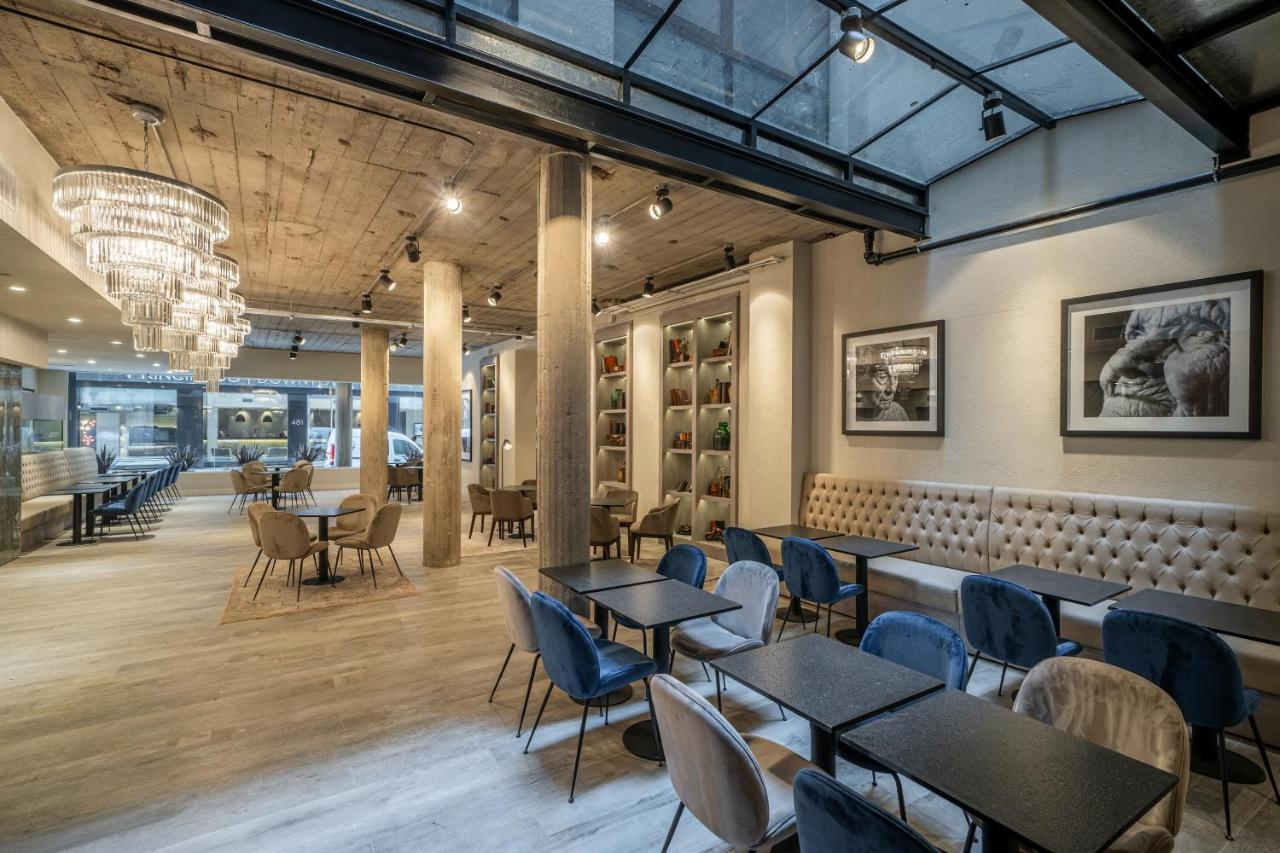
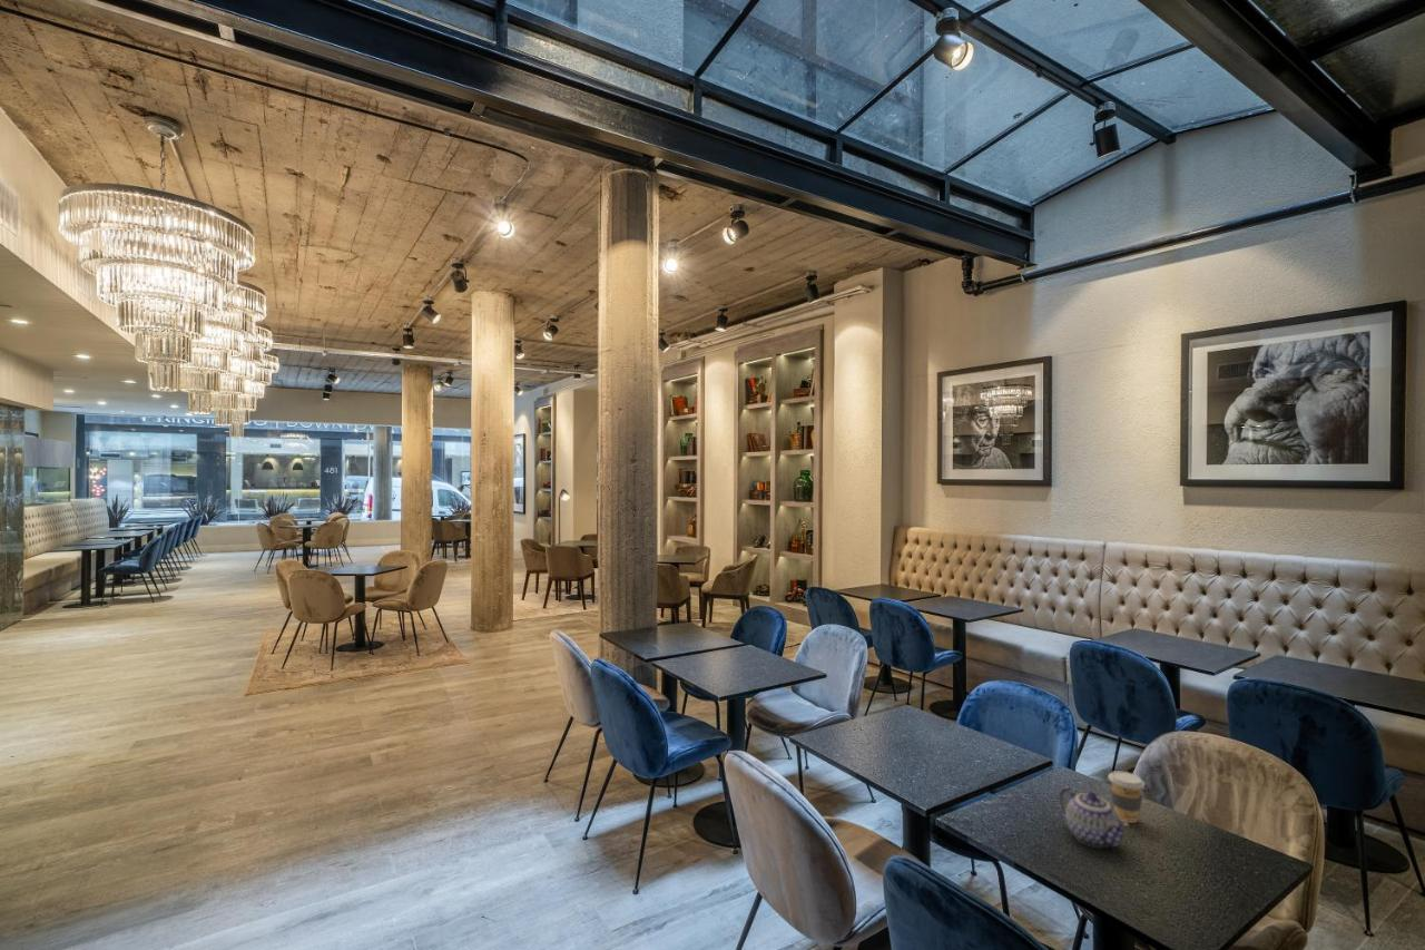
+ teapot [1059,786,1130,849]
+ coffee cup [1107,770,1146,824]
